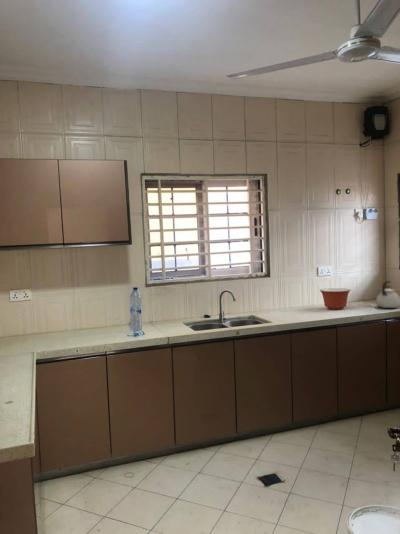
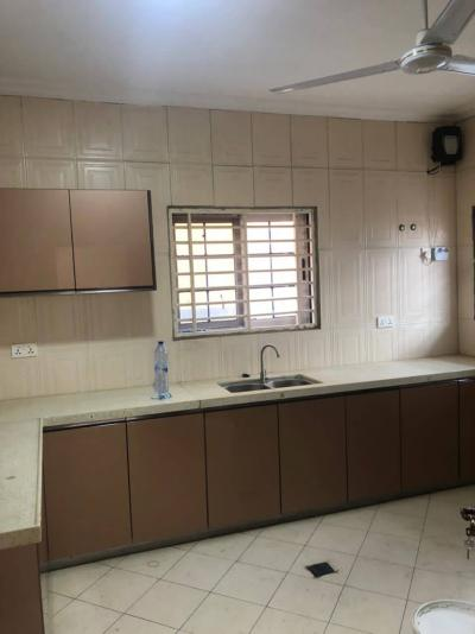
- kettle [375,280,400,309]
- mixing bowl [319,287,351,311]
